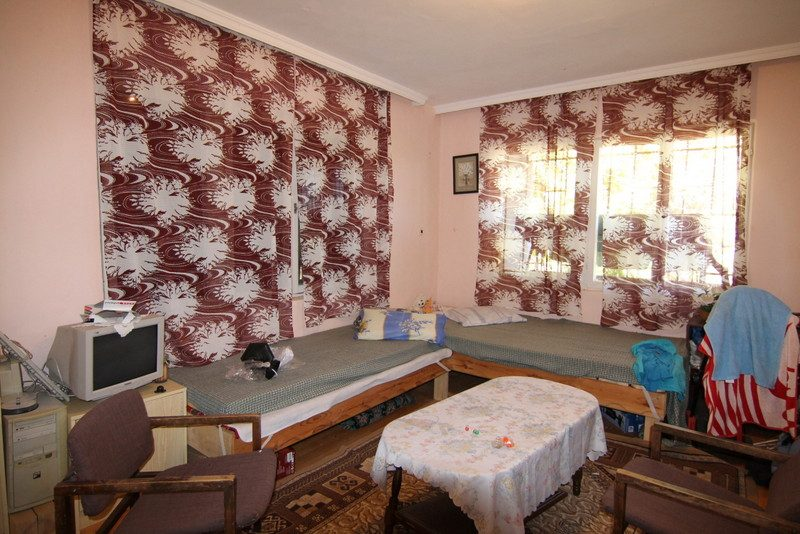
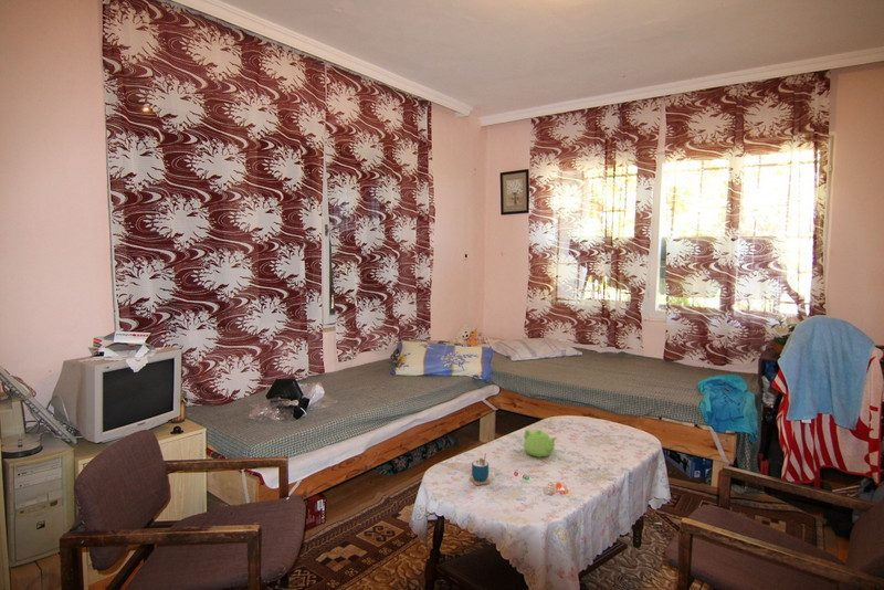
+ cup [469,452,492,486]
+ teapot [523,428,558,459]
